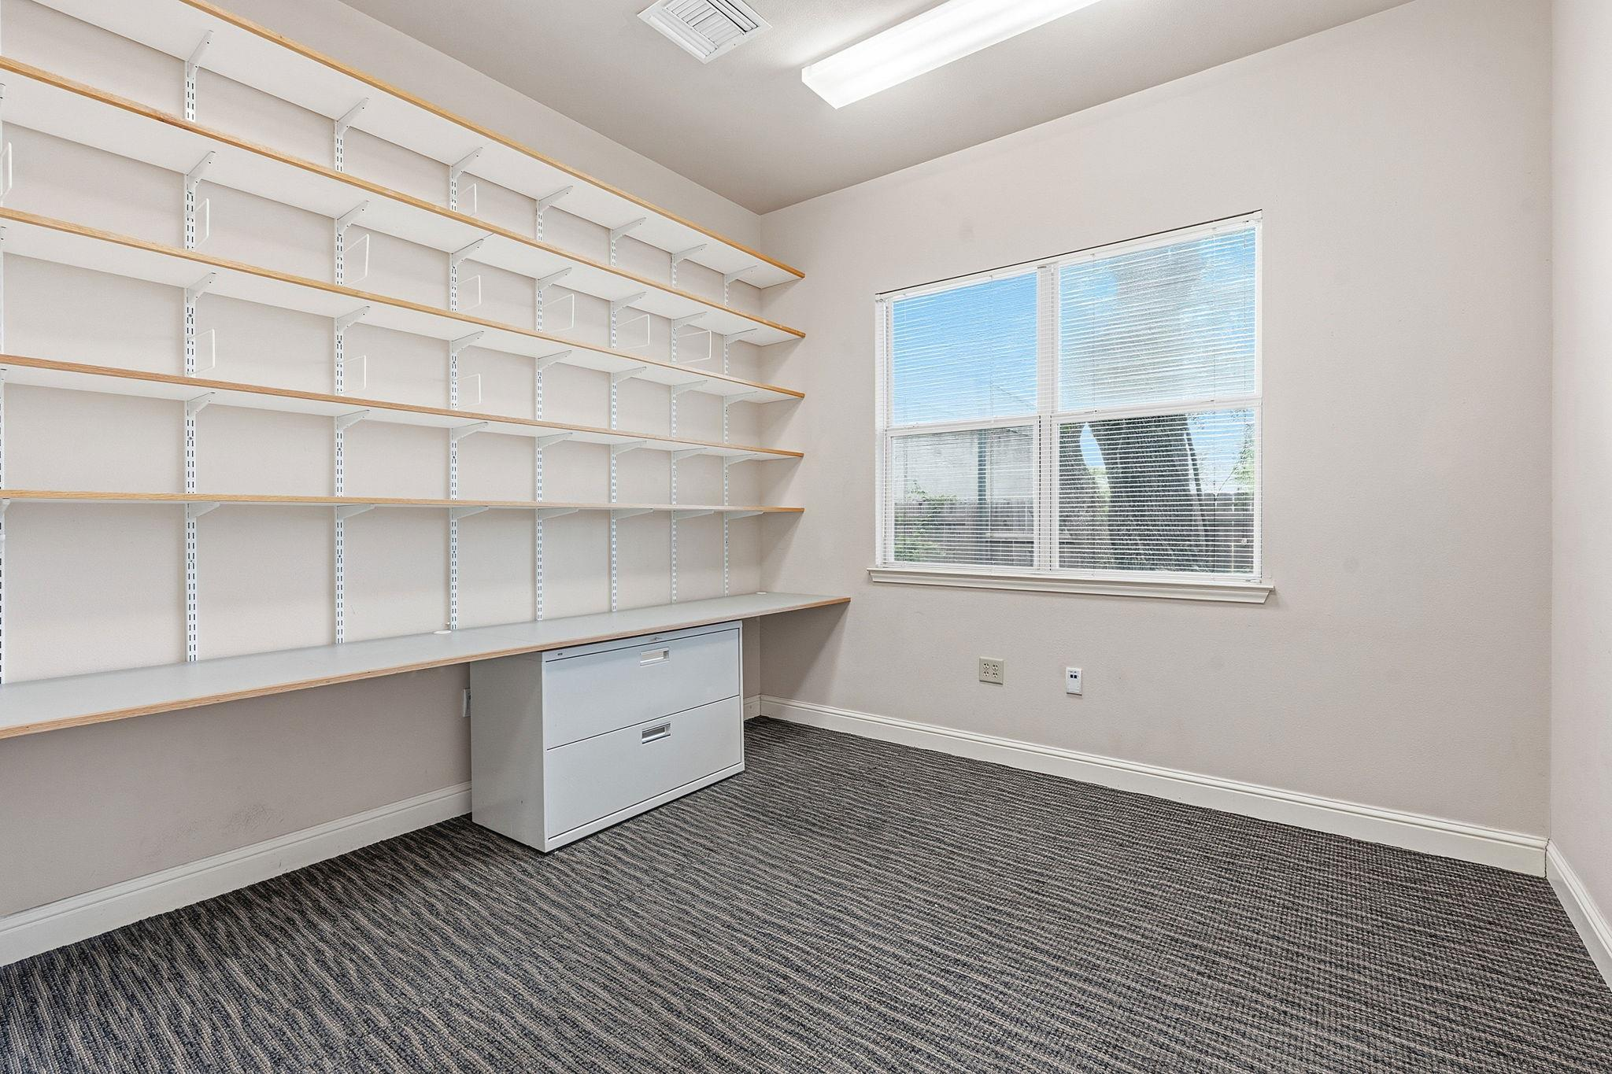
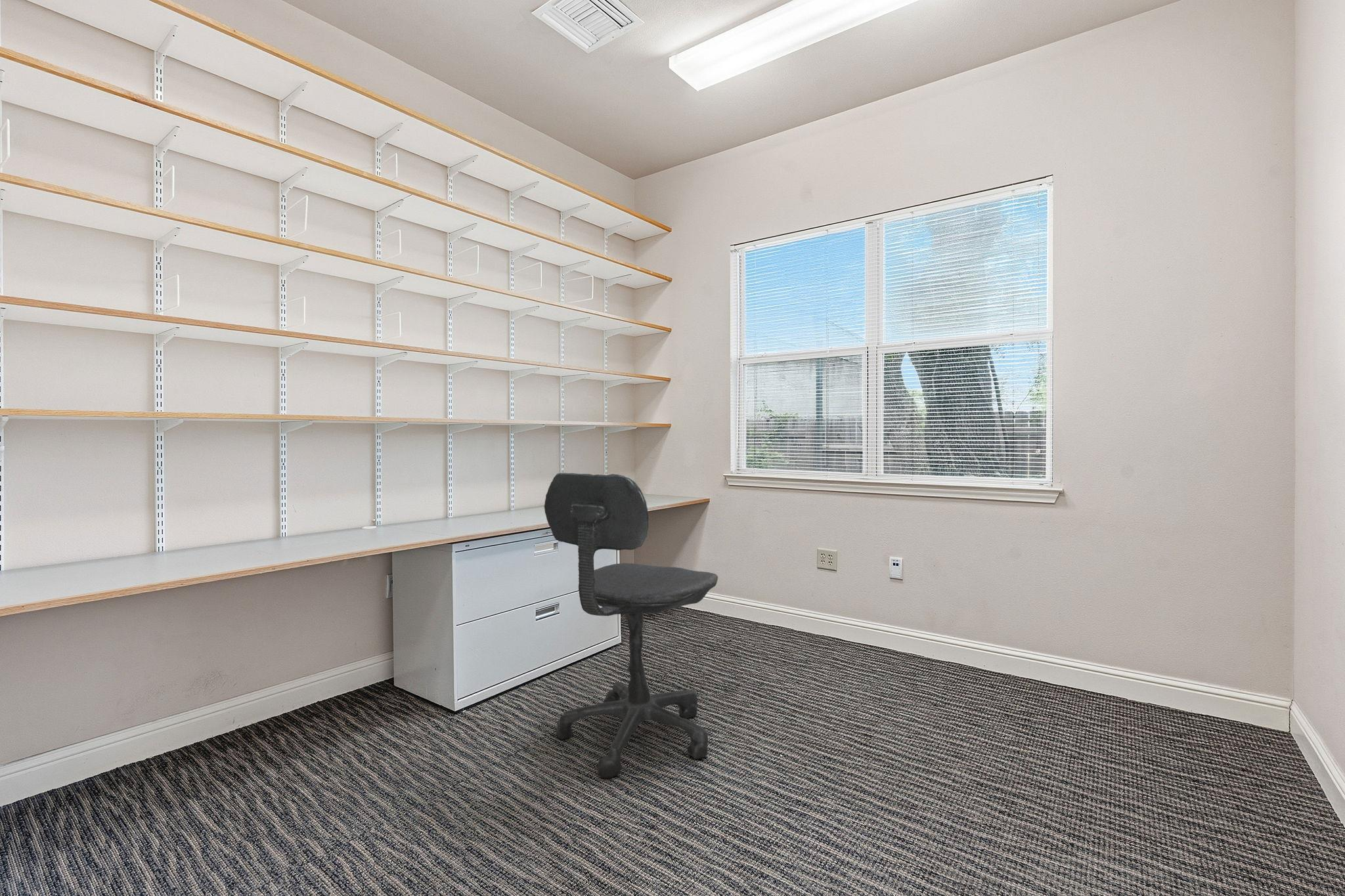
+ office chair [544,473,718,779]
